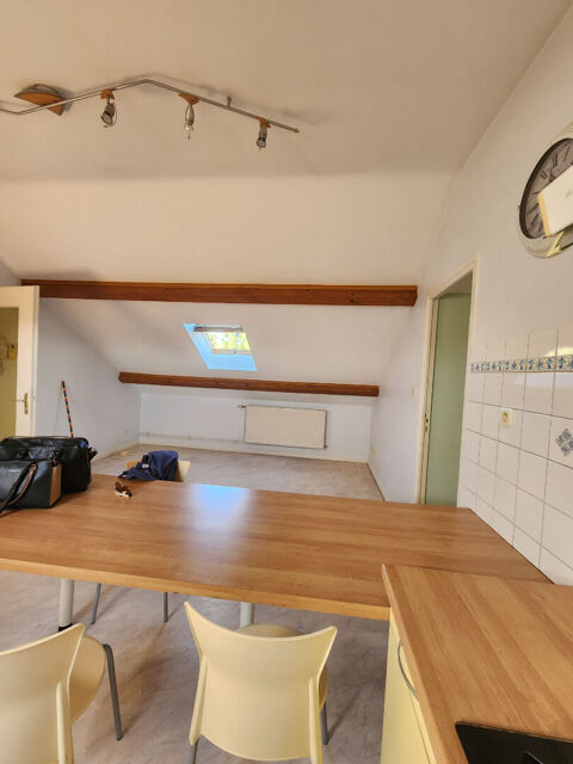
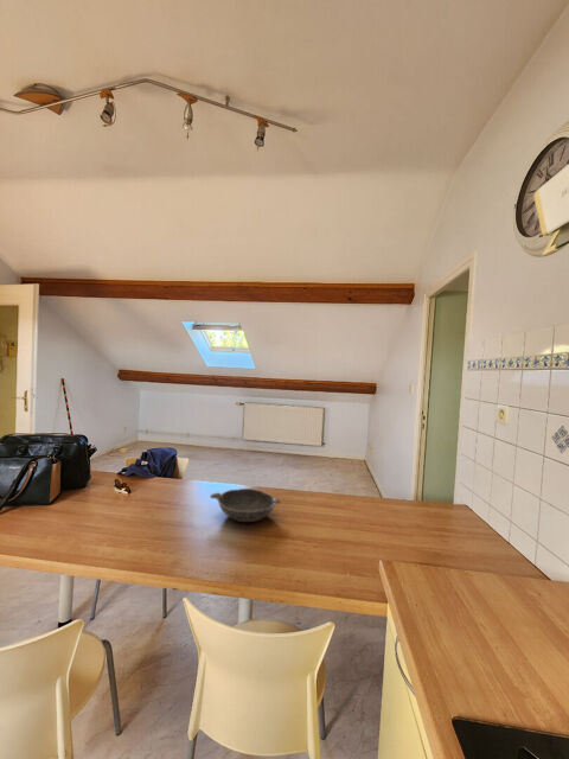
+ bowl [209,487,282,523]
